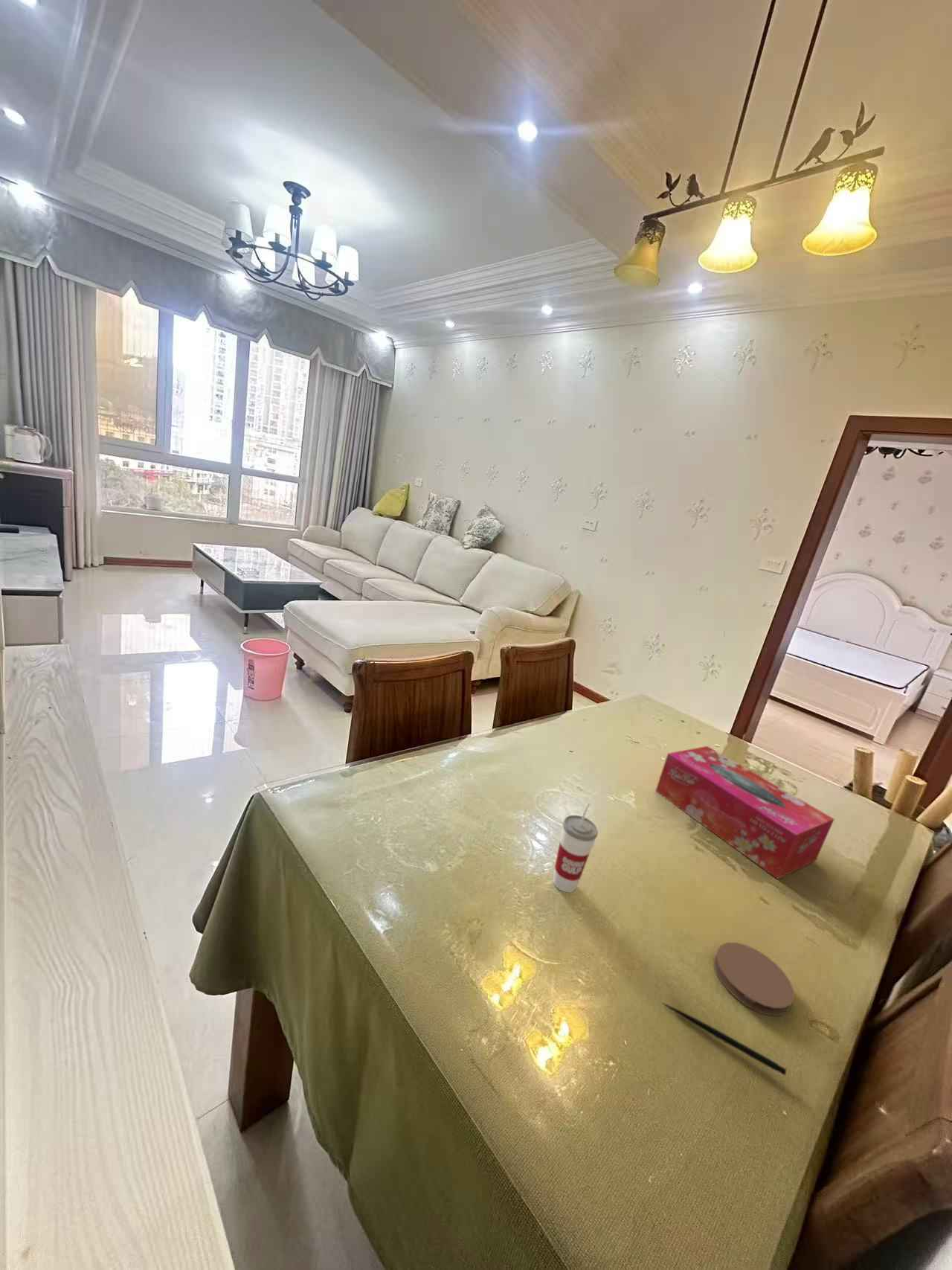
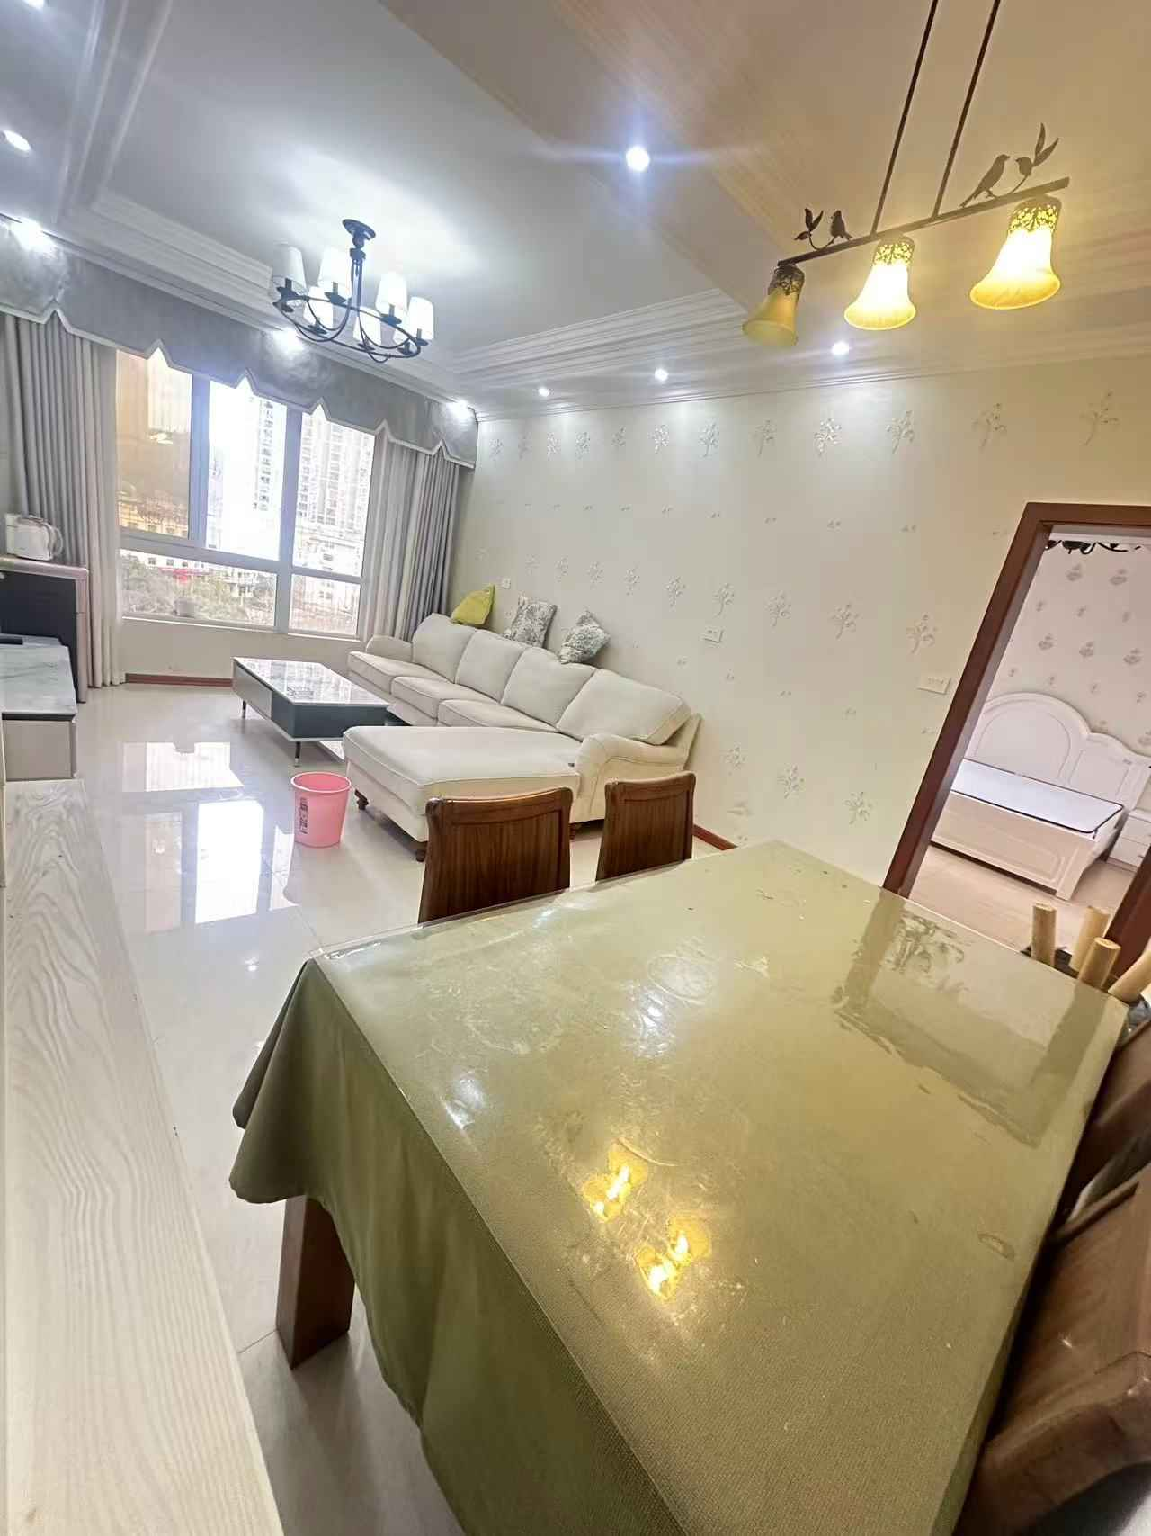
- coaster [713,942,794,1016]
- cup [553,802,599,893]
- tissue box [655,745,835,880]
- pen [662,1002,787,1076]
